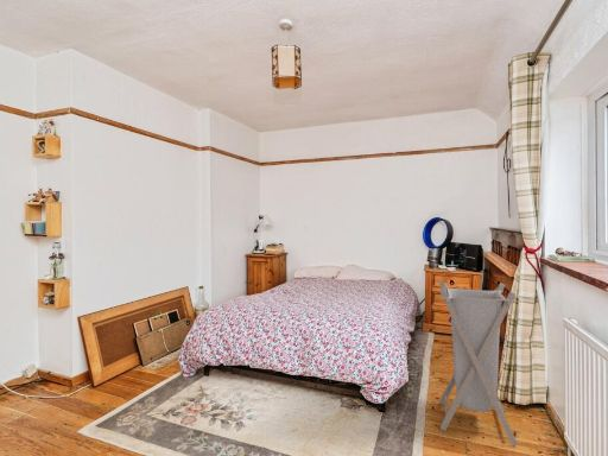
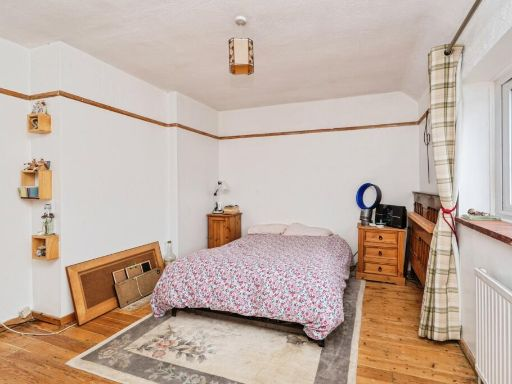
- laundry hamper [437,279,519,446]
